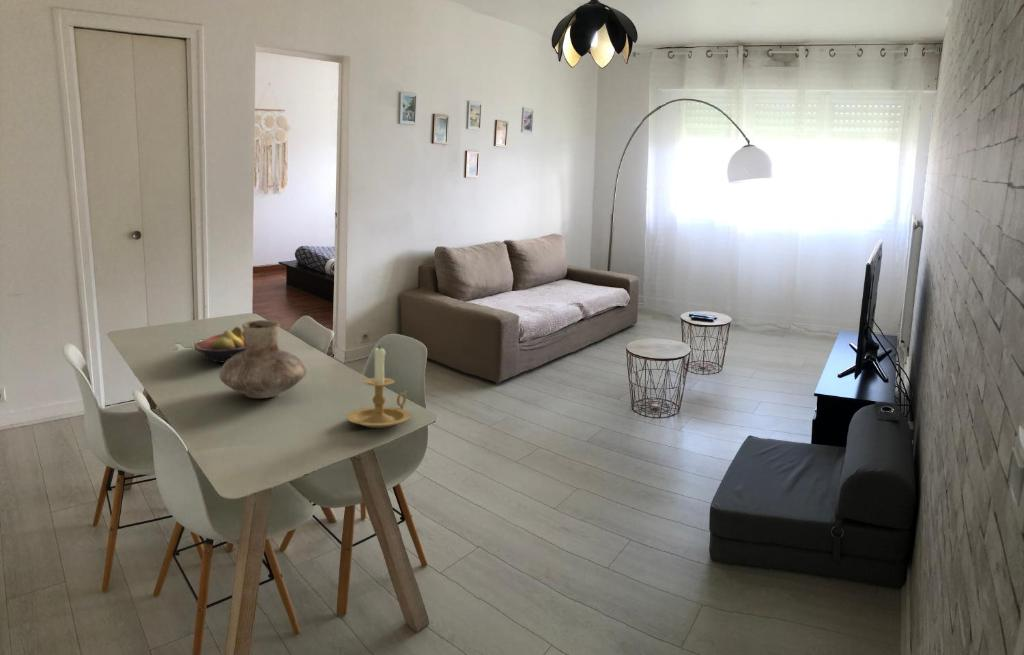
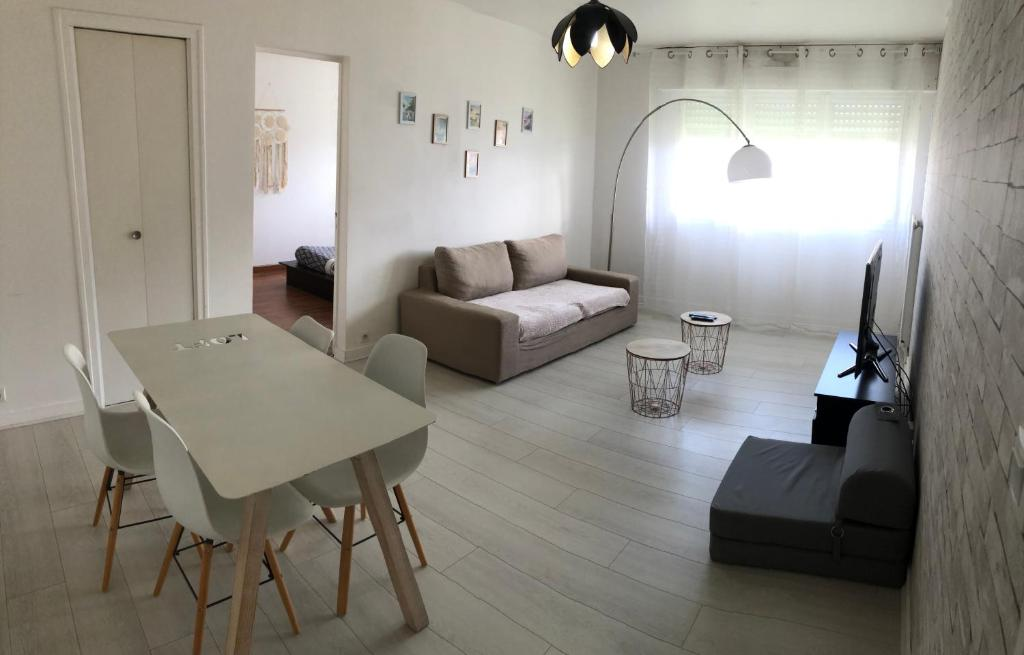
- fruit bowl [193,326,246,364]
- vase [218,319,308,399]
- candle holder [345,344,412,429]
